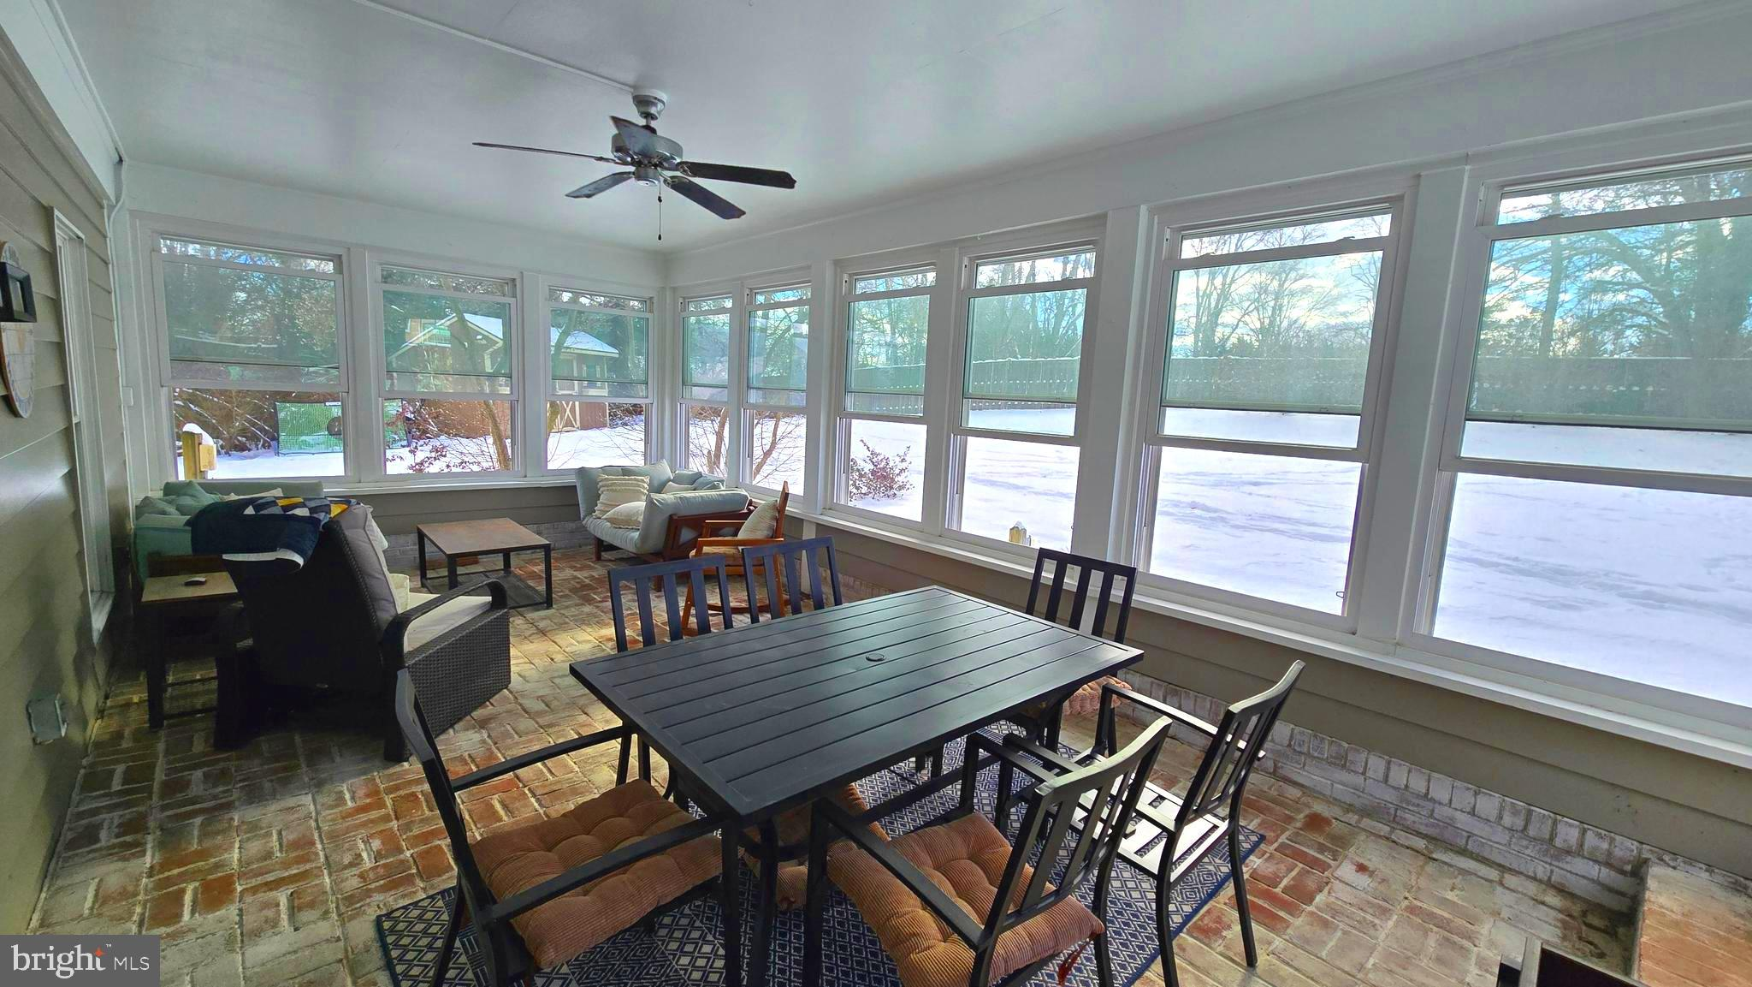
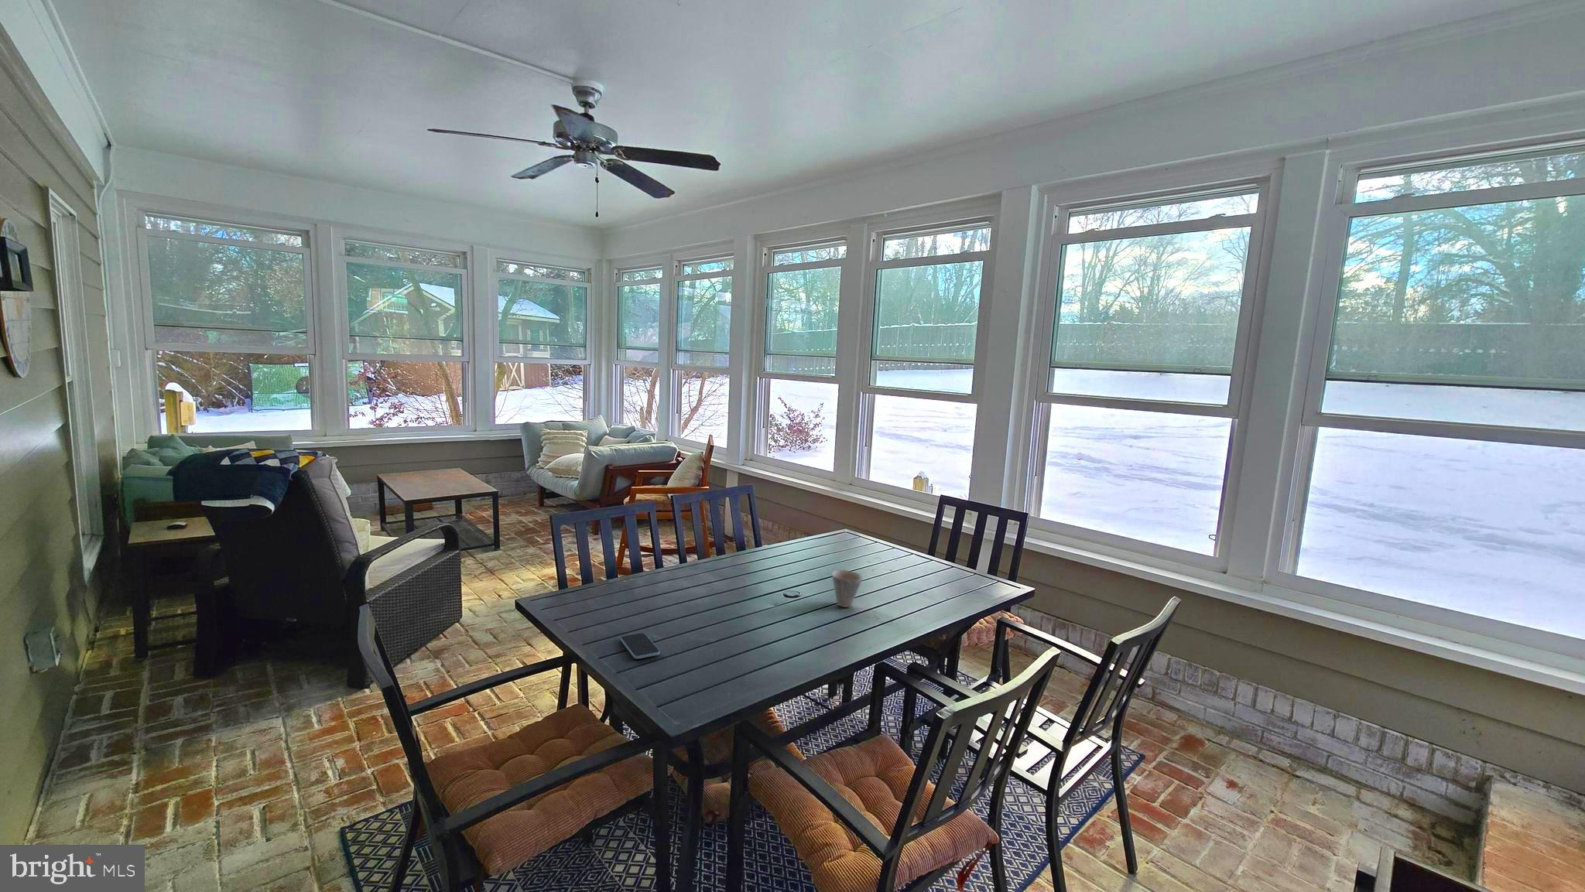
+ cup [832,569,863,608]
+ smartphone [619,632,661,660]
